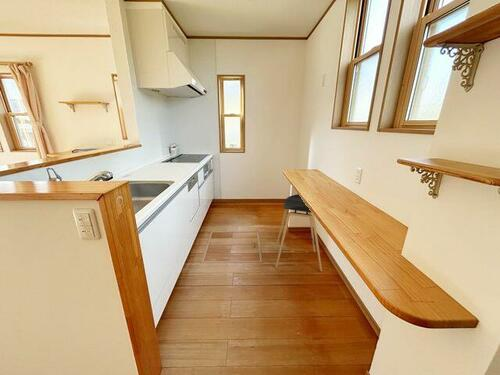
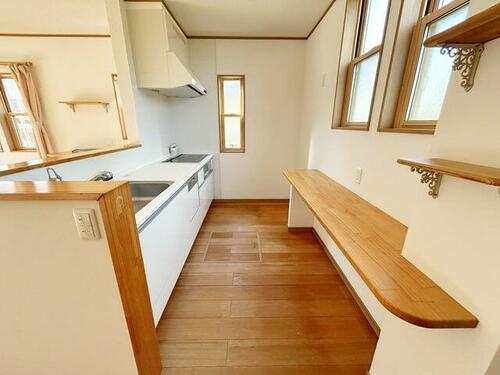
- stool [274,193,323,272]
